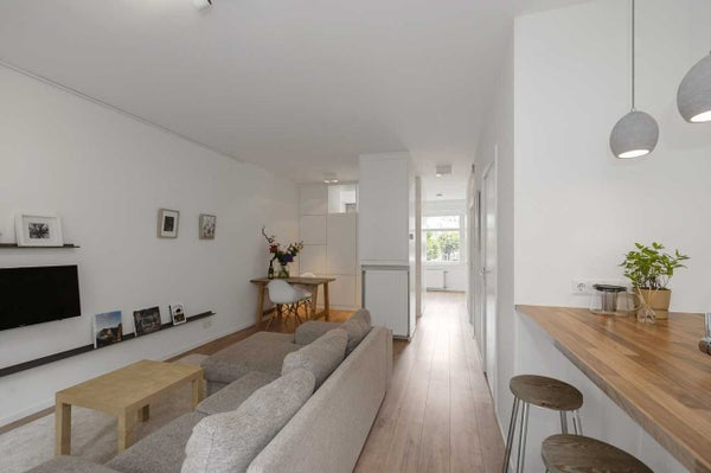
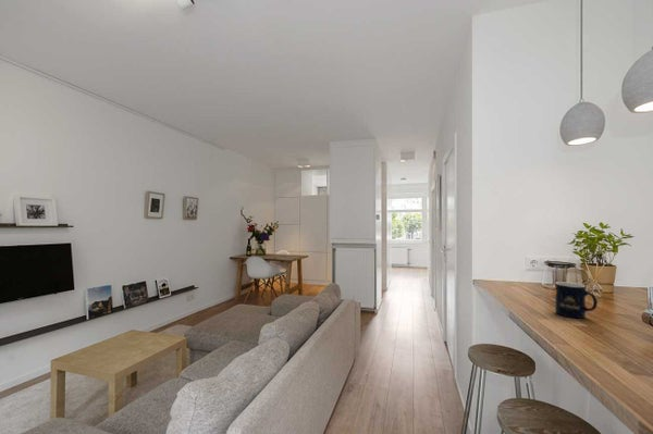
+ mug [554,281,599,320]
